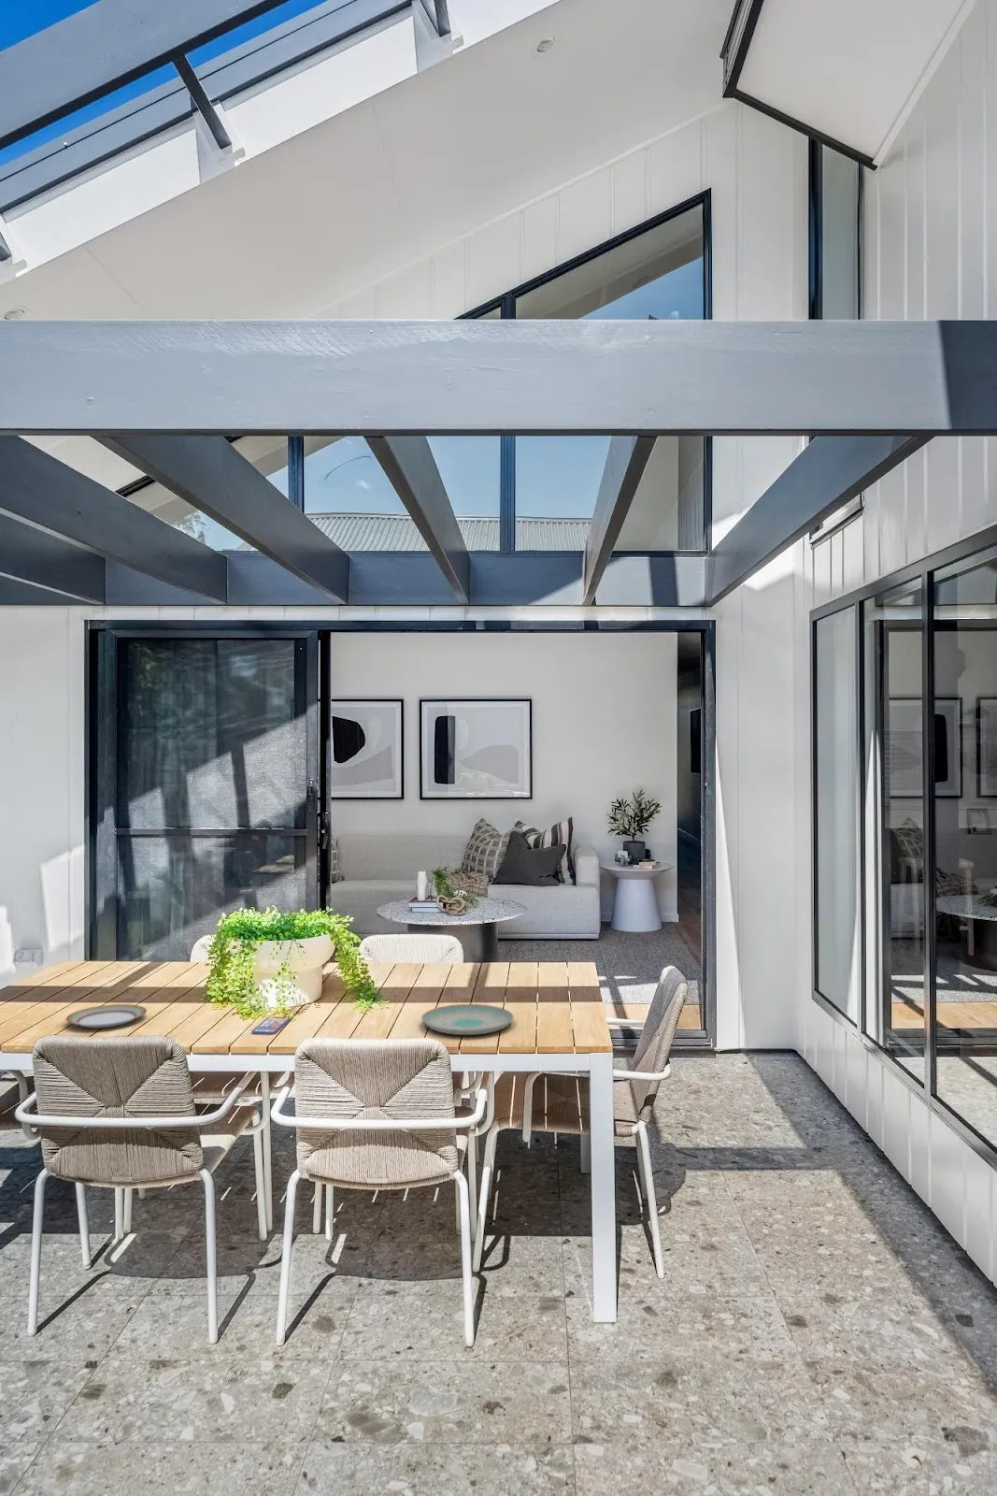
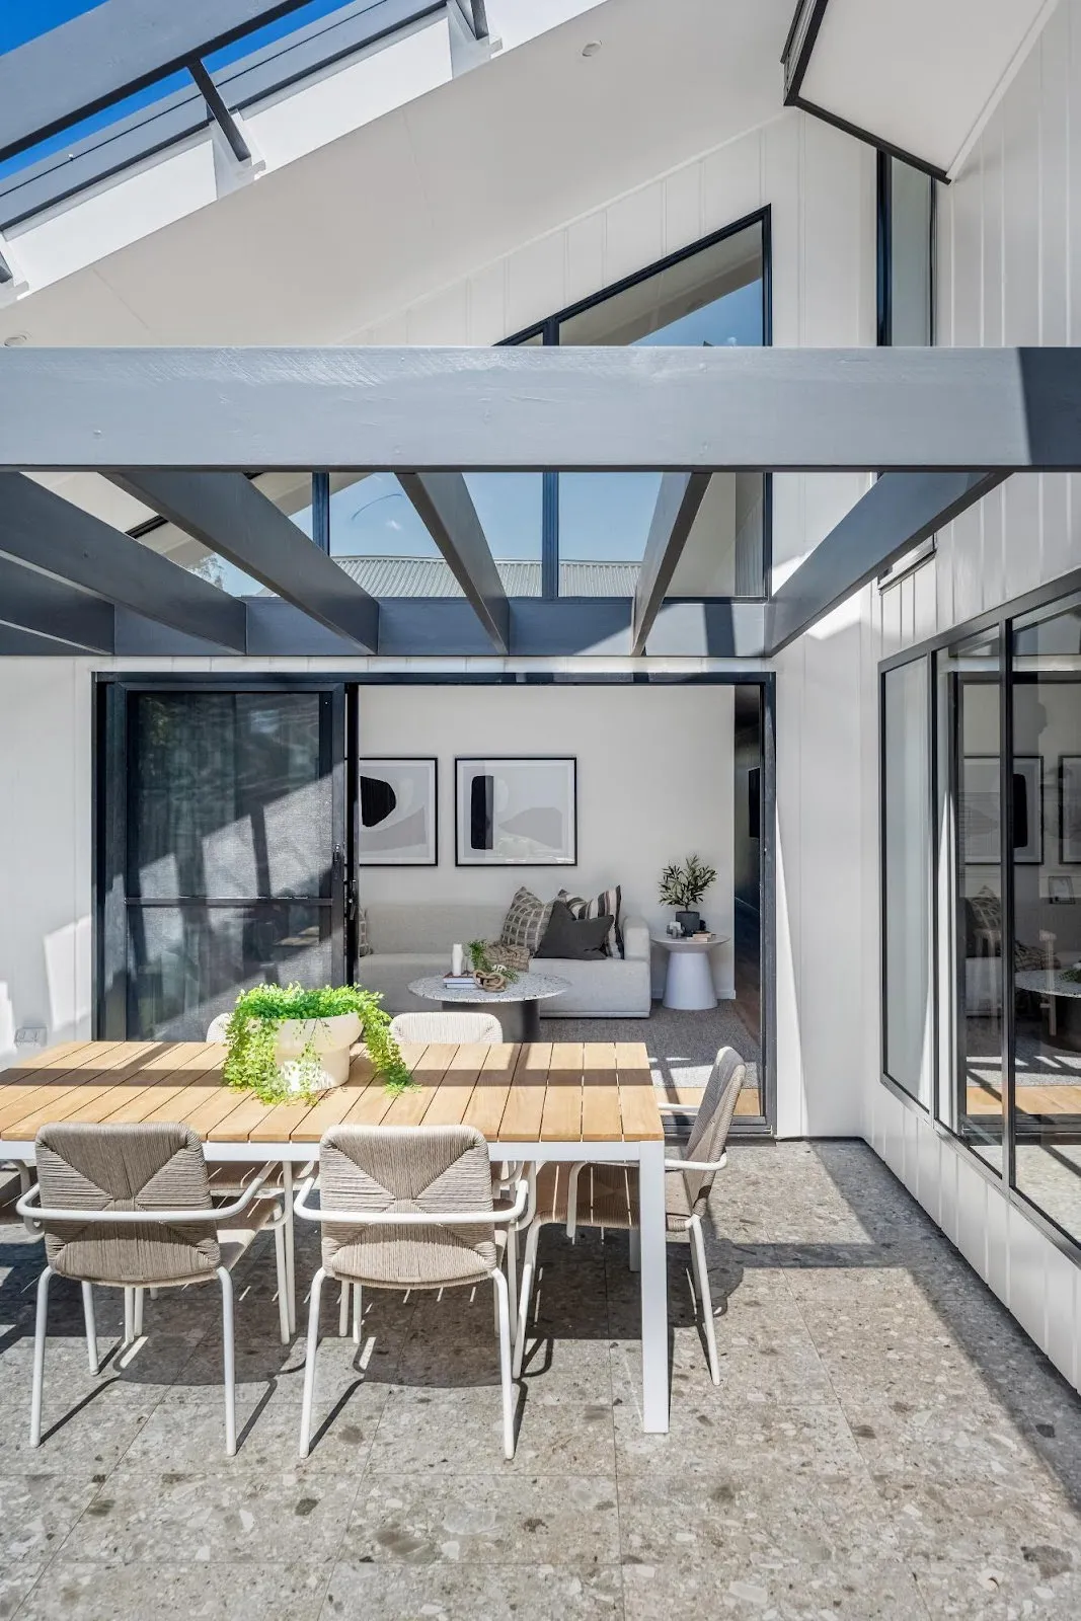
- plate [66,1003,148,1030]
- plate [421,1003,515,1036]
- smartphone [251,1016,292,1036]
